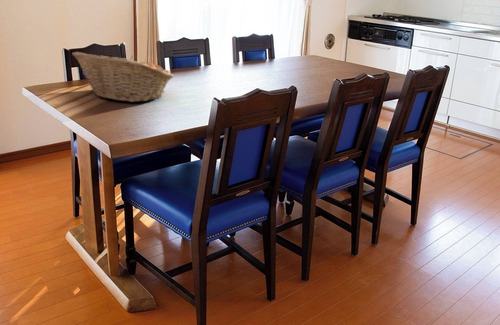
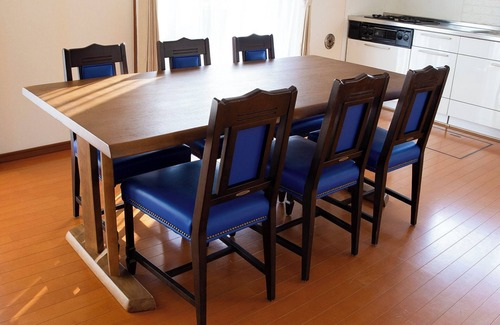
- fruit basket [71,51,175,103]
